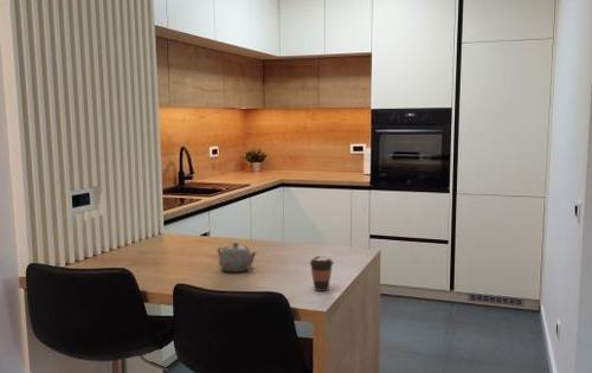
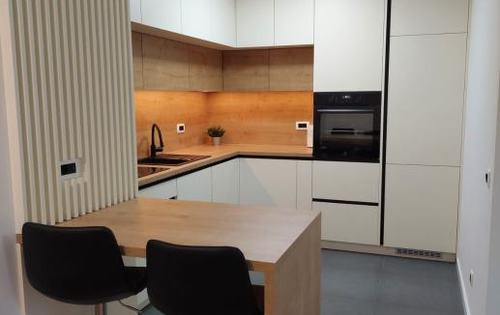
- teapot [217,242,258,272]
- coffee cup [308,255,335,292]
